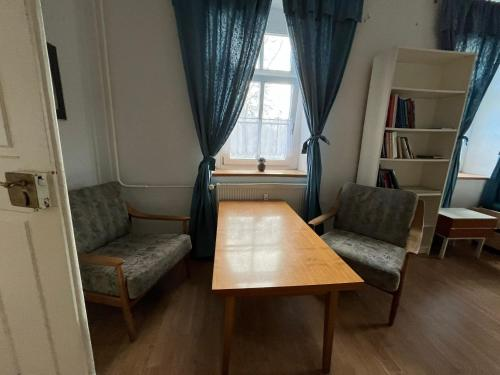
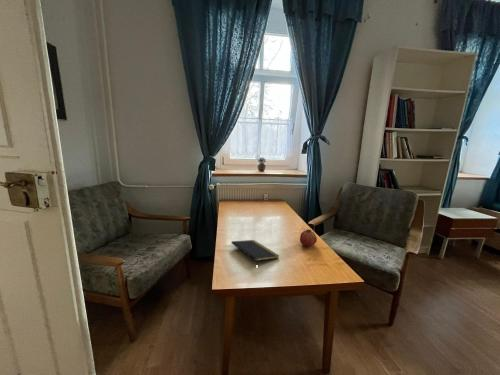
+ notepad [230,239,280,264]
+ fruit [299,229,318,247]
